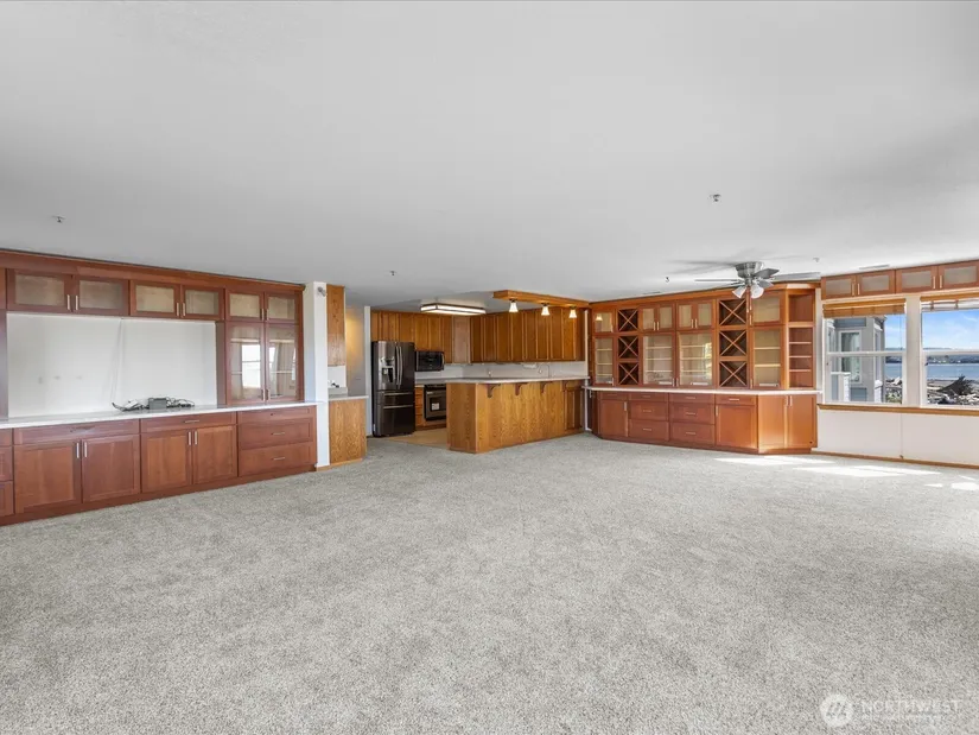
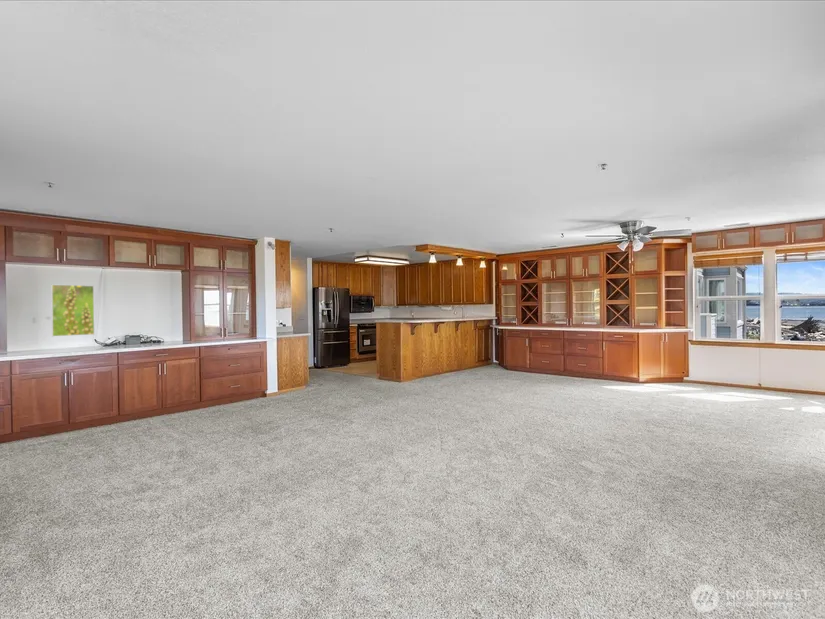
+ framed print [50,284,95,337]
